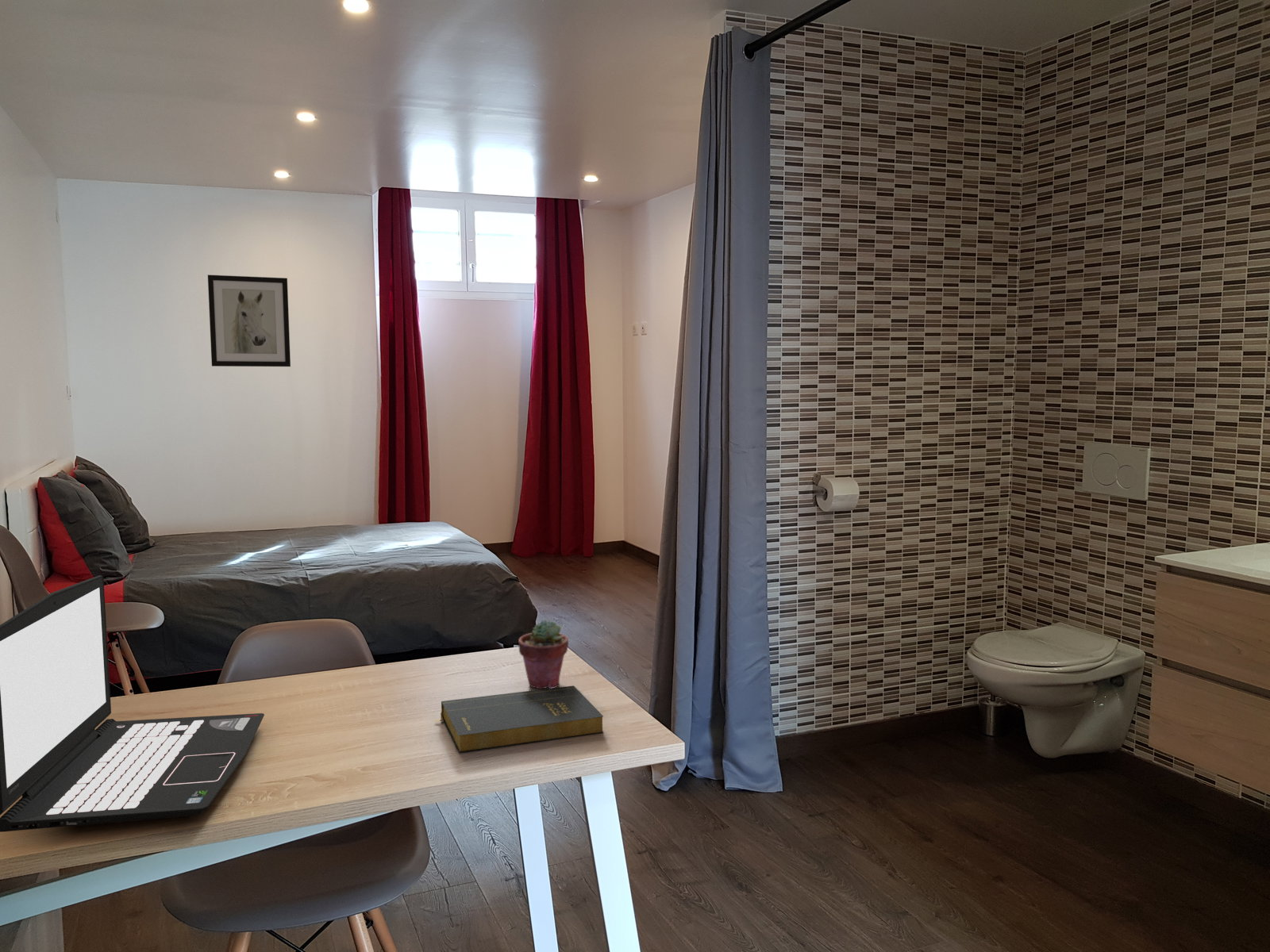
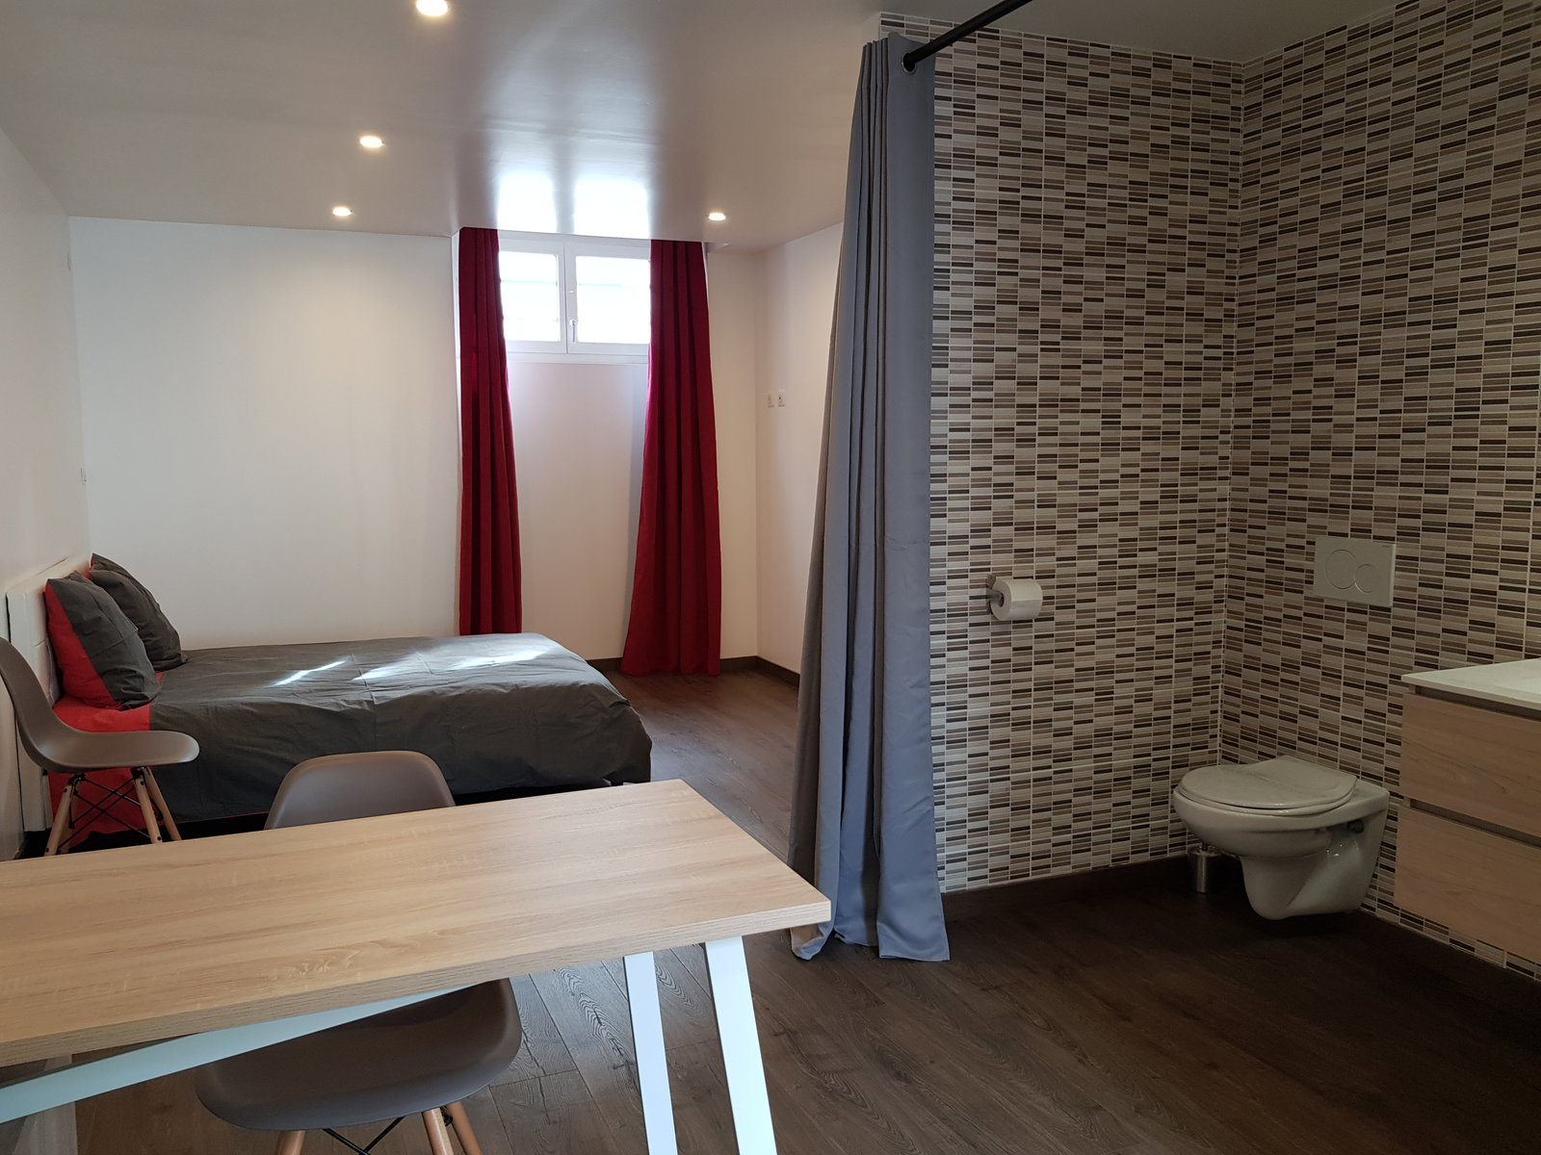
- book [434,685,604,753]
- potted succulent [518,619,569,689]
- laptop [0,574,265,833]
- wall art [207,274,291,367]
